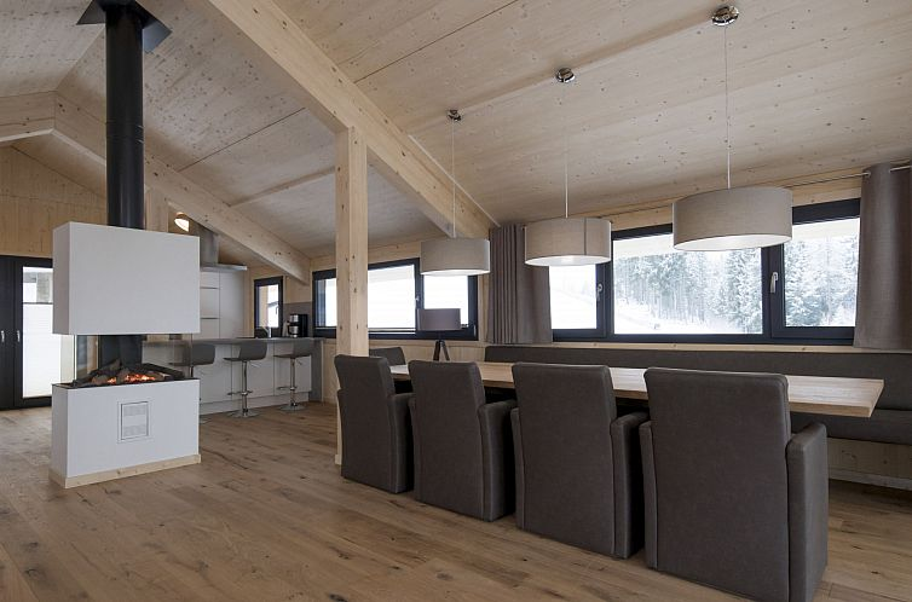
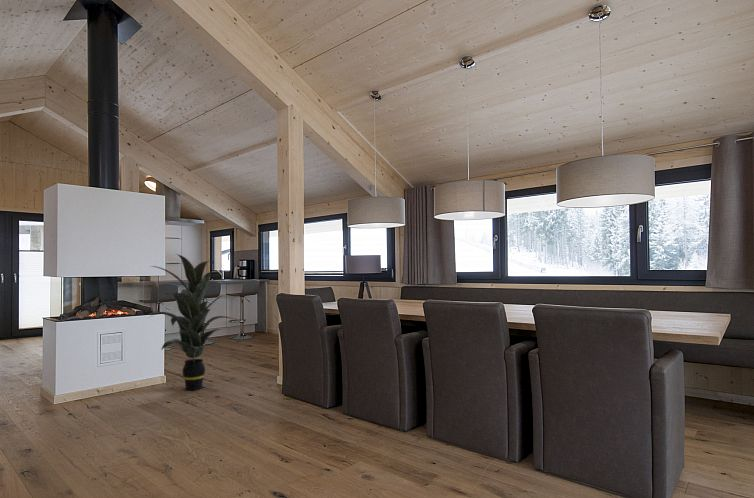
+ indoor plant [150,253,235,391]
